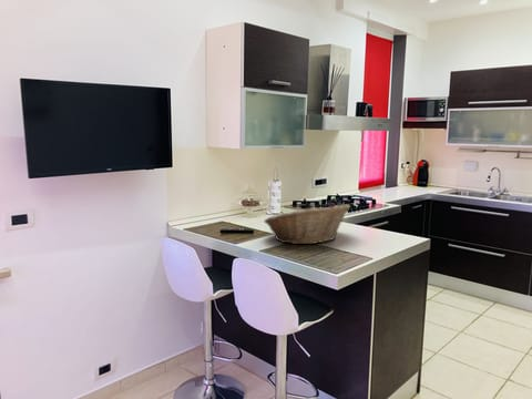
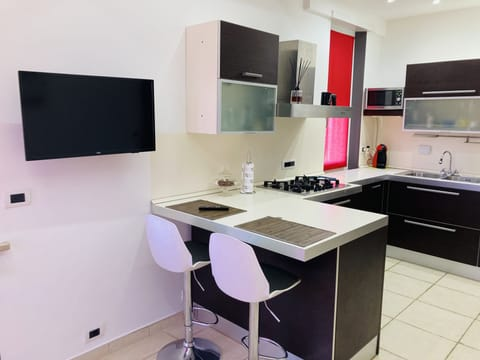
- fruit basket [263,204,351,245]
